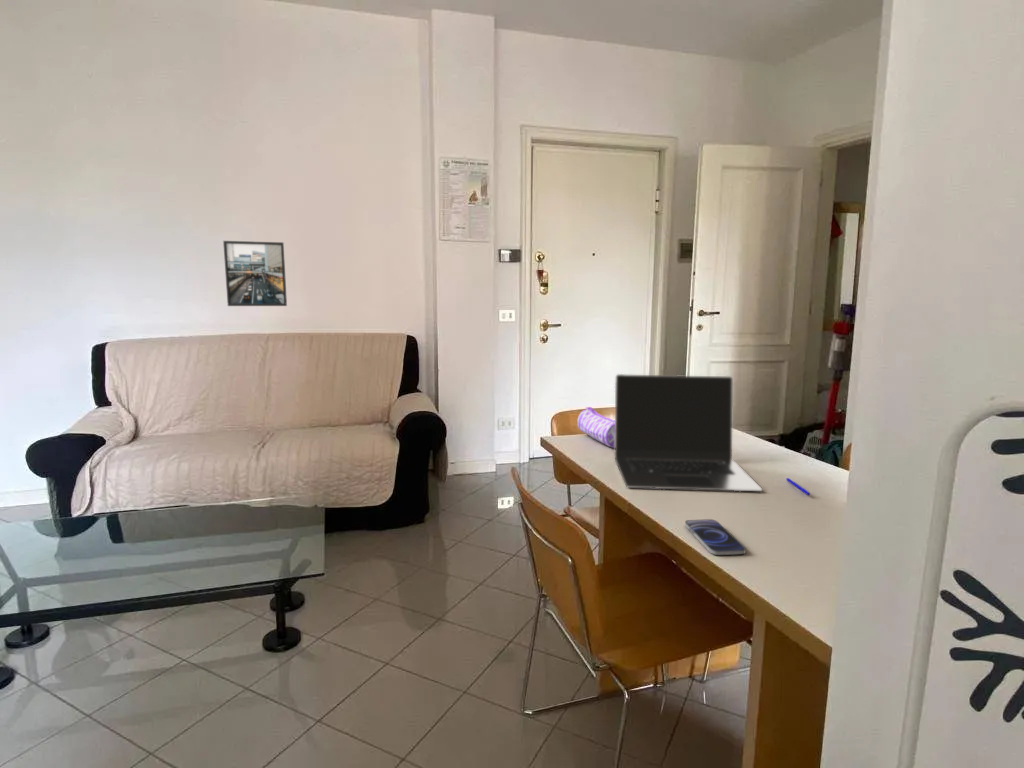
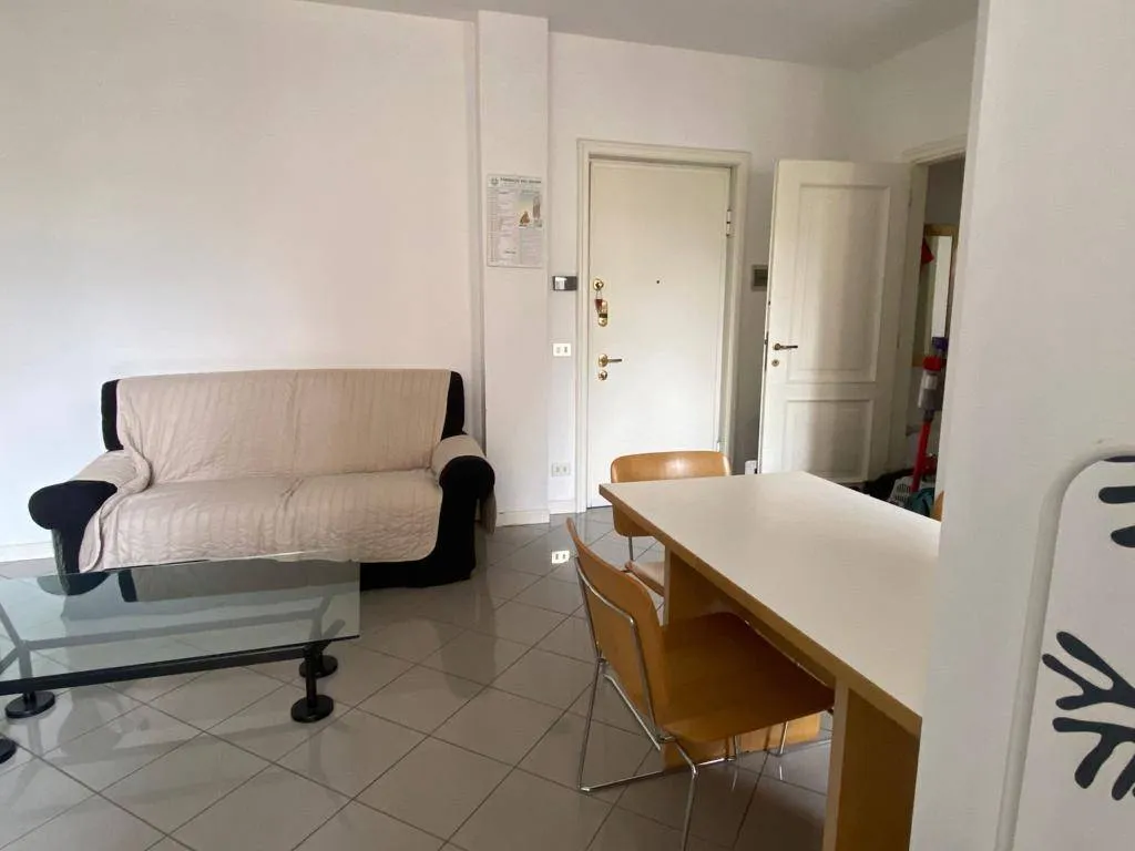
- laptop [613,373,763,492]
- smartphone [684,518,747,556]
- pen [785,477,811,496]
- pencil case [576,406,615,449]
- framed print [222,240,288,307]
